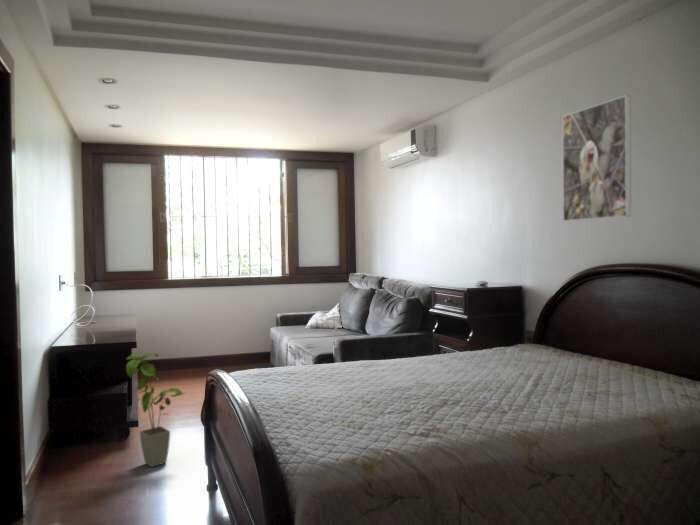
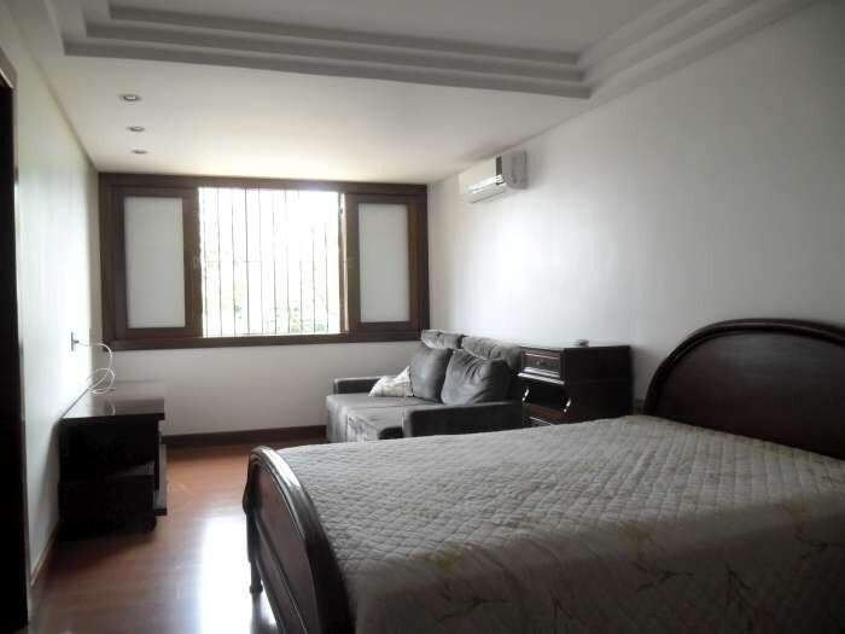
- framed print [562,94,632,222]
- house plant [125,352,187,468]
